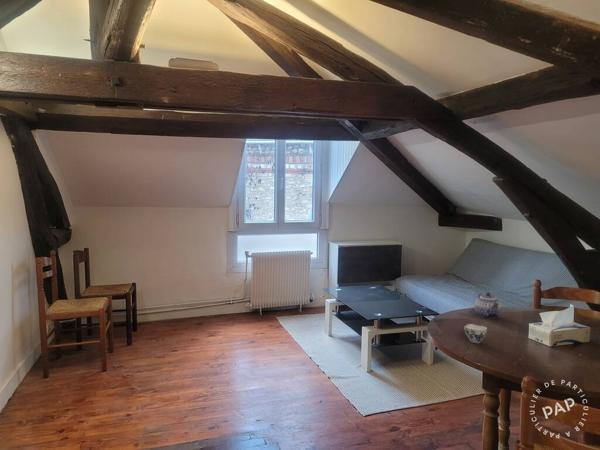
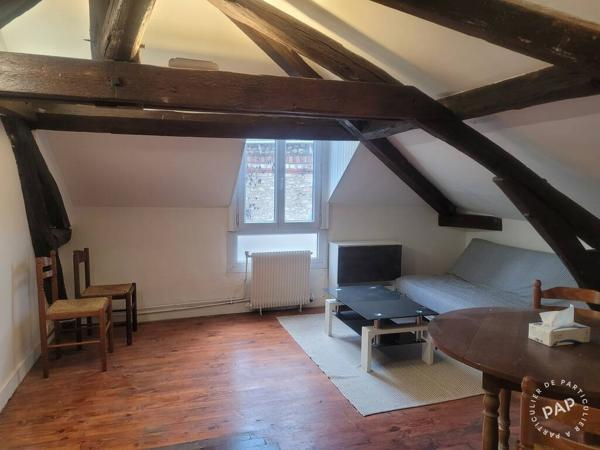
- chinaware [463,323,488,344]
- teapot [474,292,502,319]
